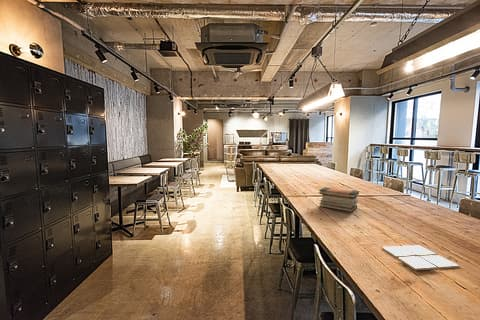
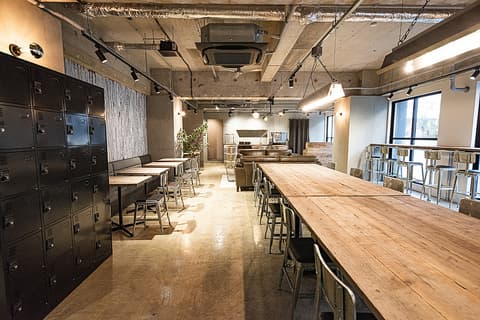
- book stack [318,186,360,213]
- drink coaster [381,244,460,271]
